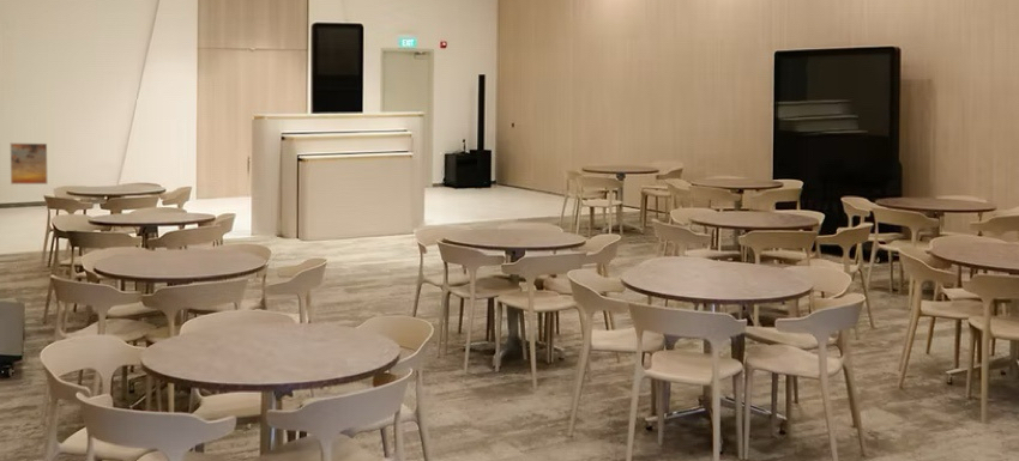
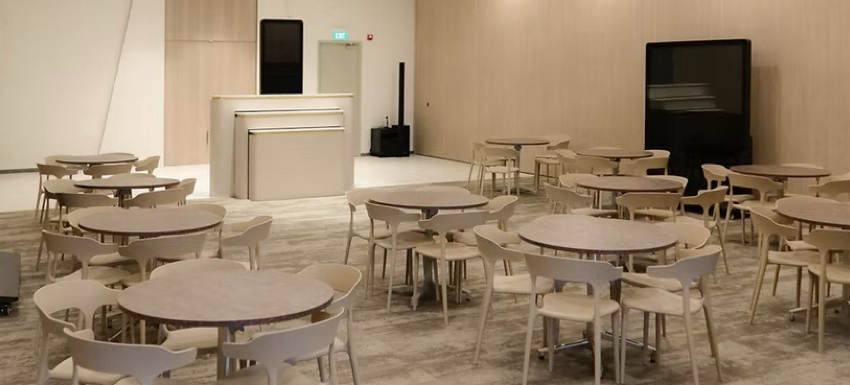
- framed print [10,142,49,186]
